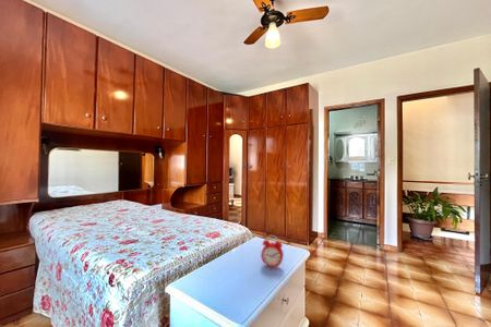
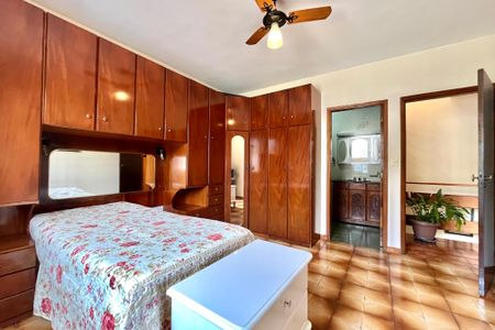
- alarm clock [260,234,285,269]
